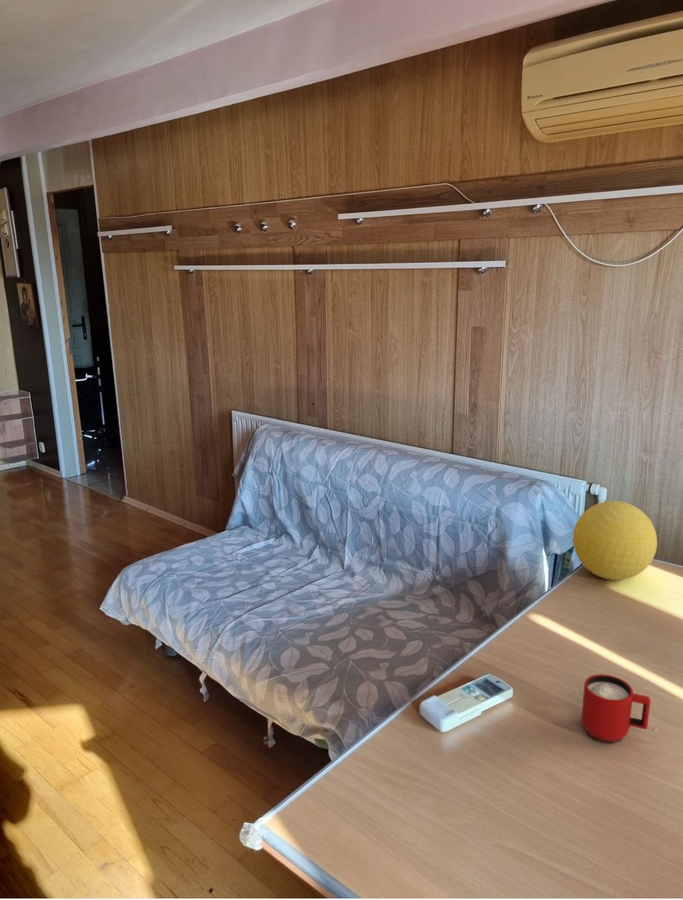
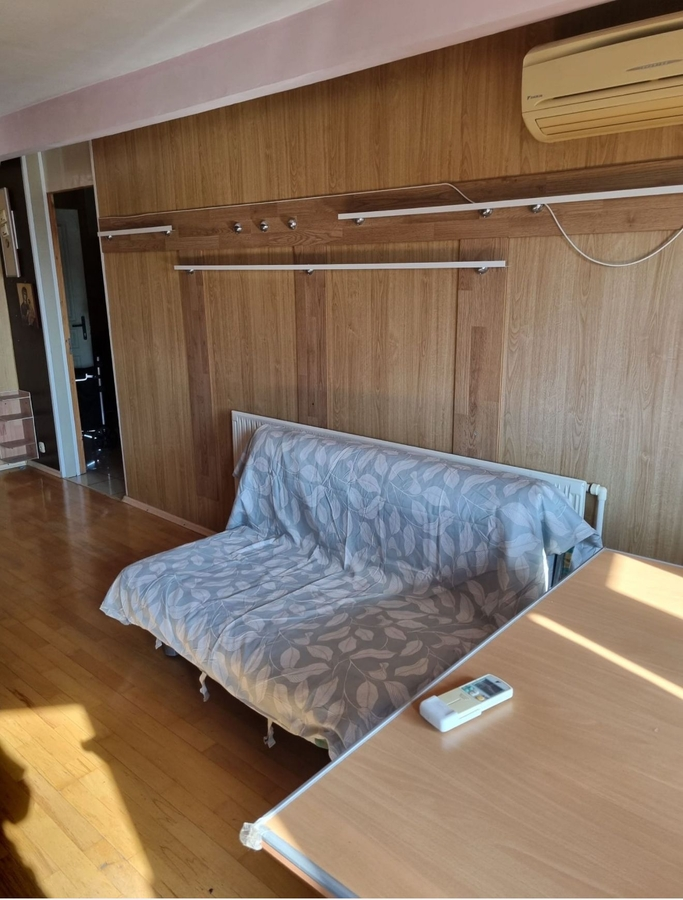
- decorative ball [572,500,658,581]
- mug [580,673,652,744]
